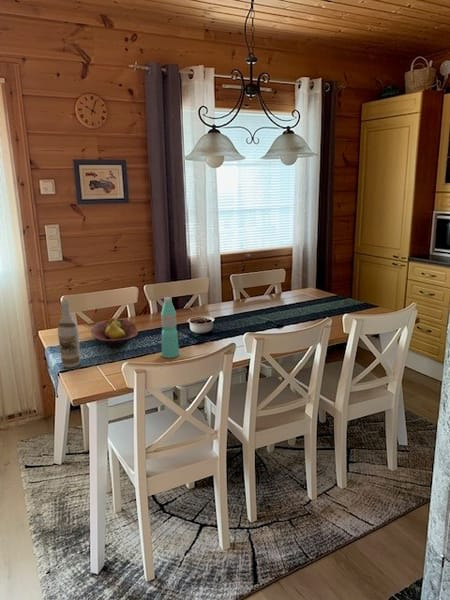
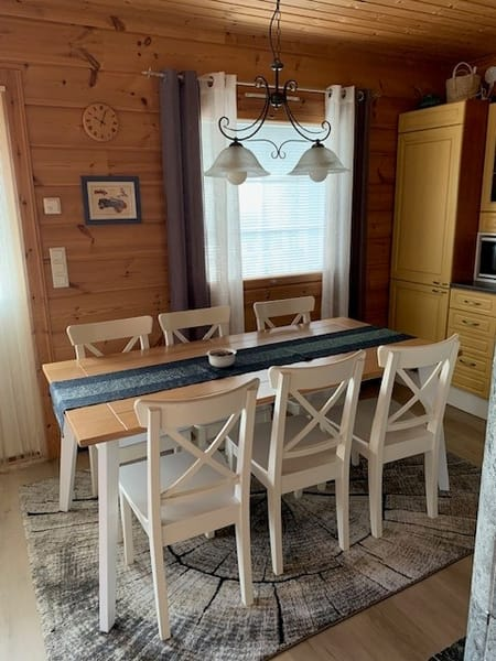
- water bottle [160,296,180,359]
- wine bottle [57,299,81,369]
- fruit bowl [90,317,139,349]
